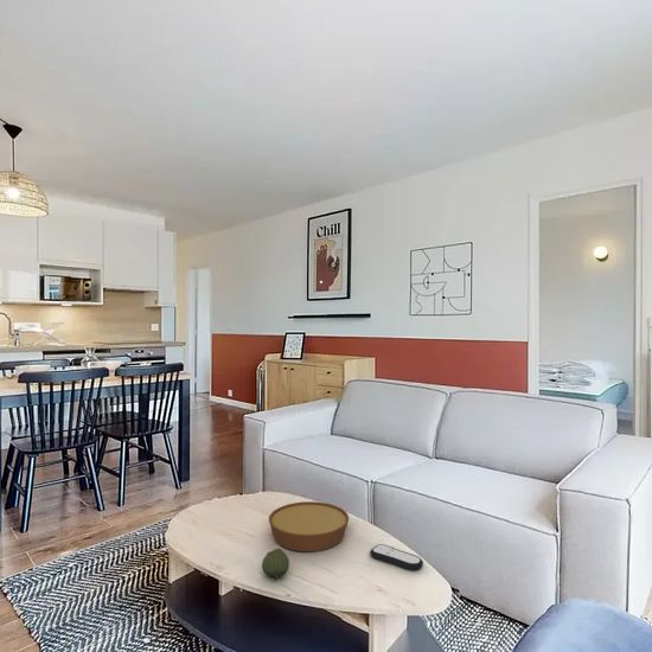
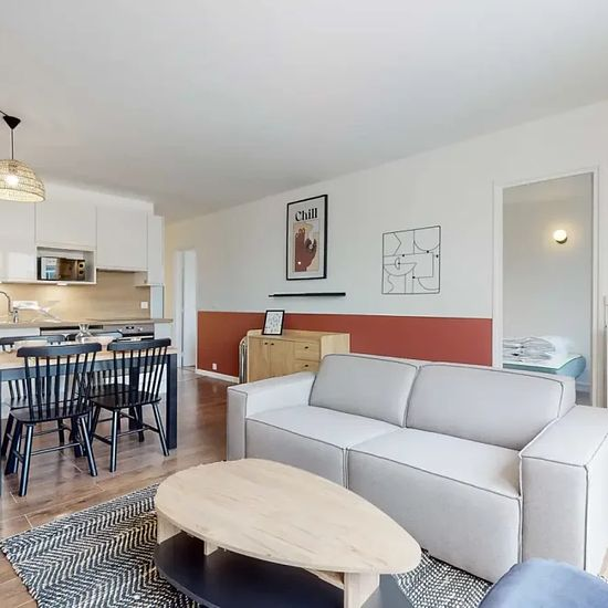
- fruit [261,548,290,581]
- bowl [268,500,350,552]
- remote control [369,543,424,571]
